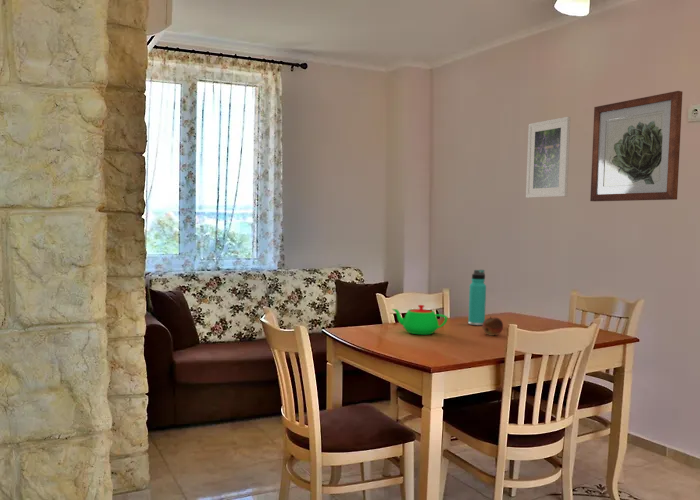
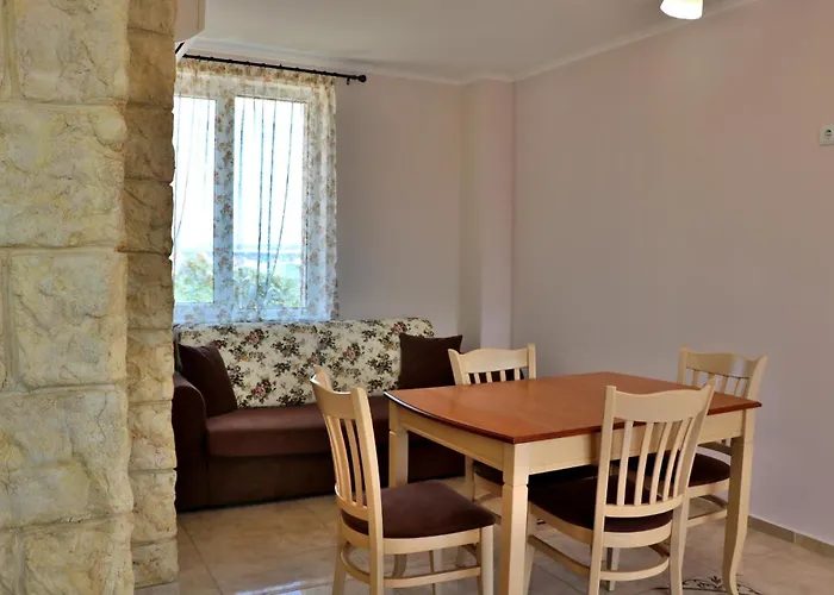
- thermos bottle [467,269,487,326]
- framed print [525,116,571,199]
- wall art [589,90,683,202]
- fruit [482,316,504,336]
- teapot [391,304,448,335]
